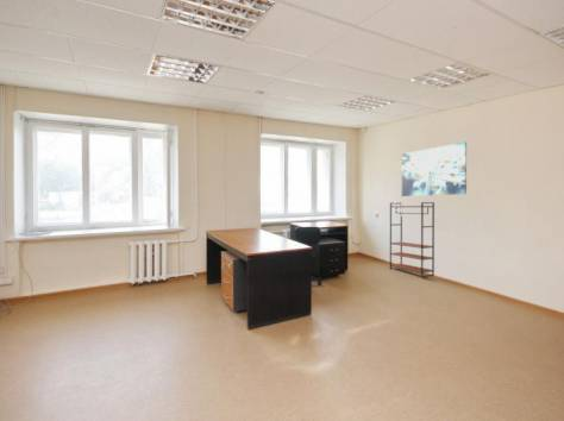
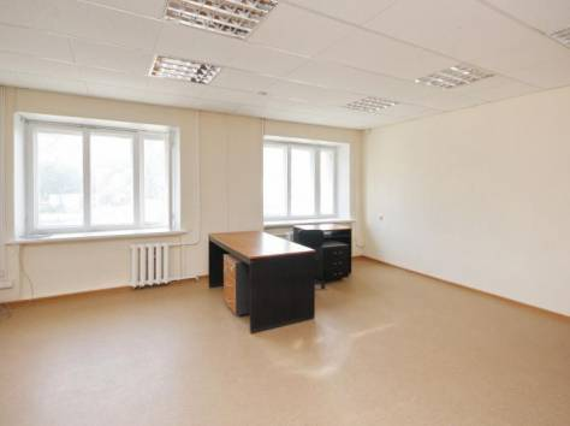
- bookshelf [389,201,435,278]
- wall art [401,140,468,197]
